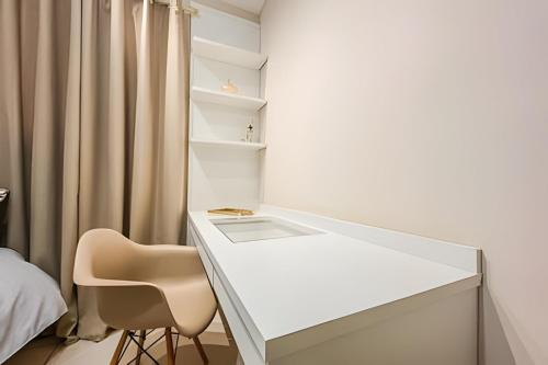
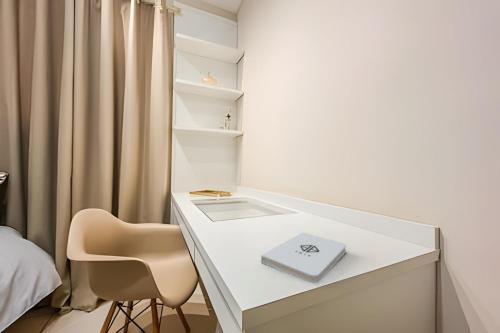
+ notepad [260,231,347,284]
